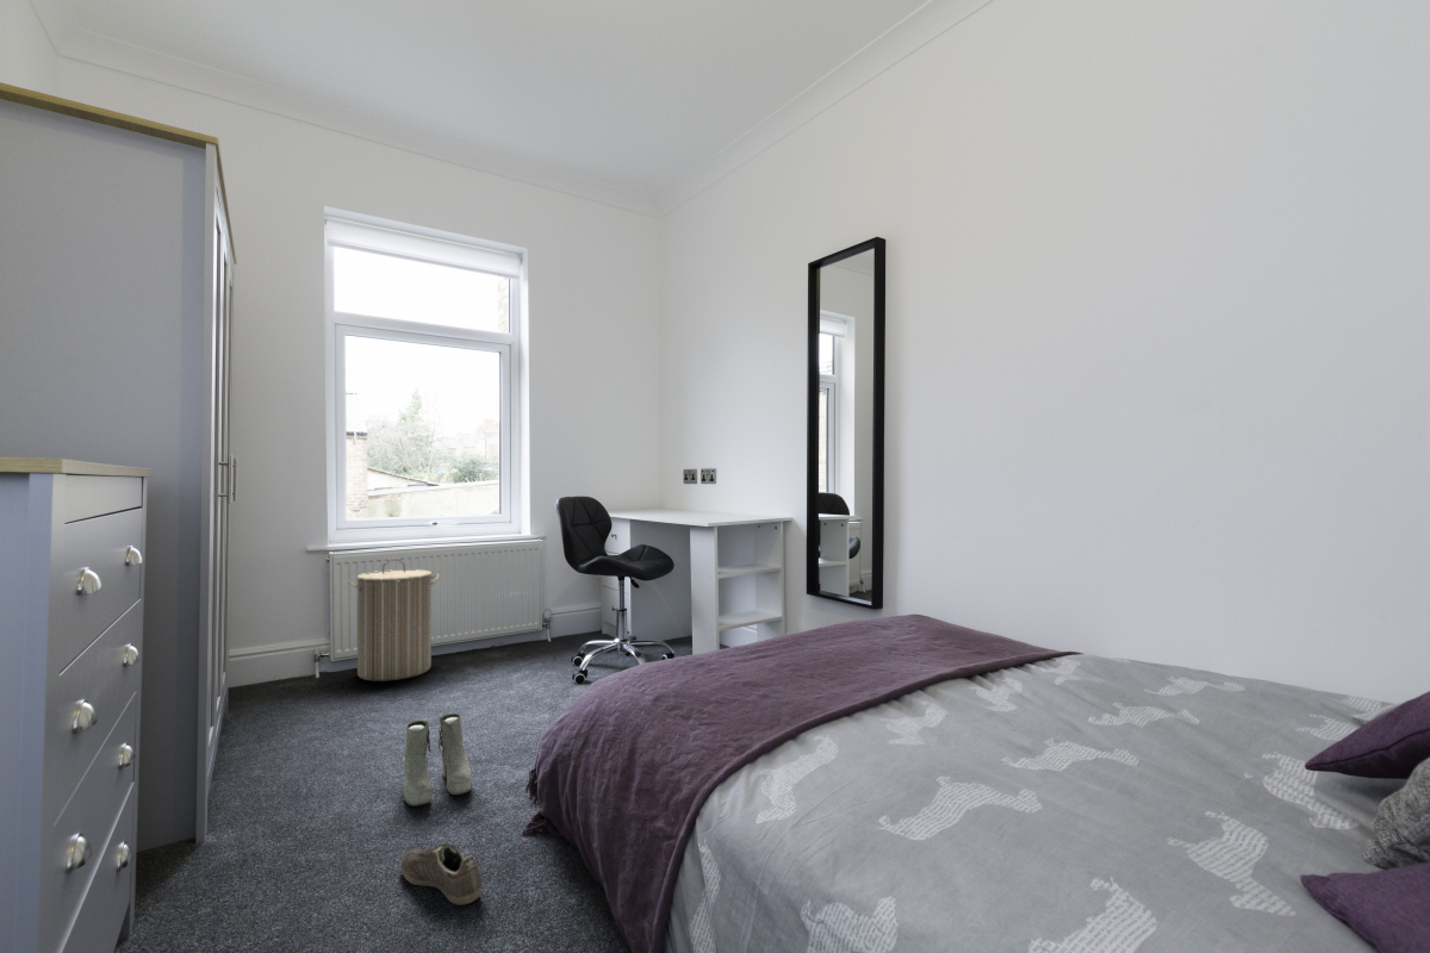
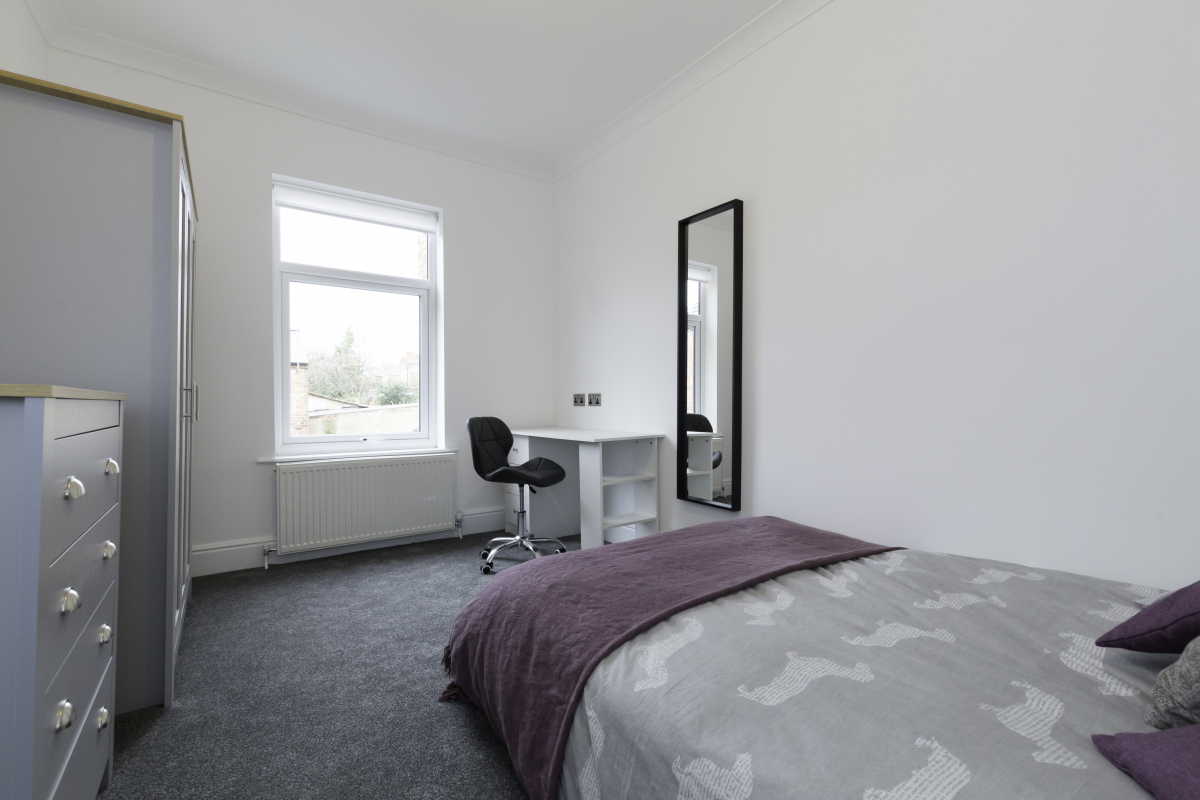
- laundry hamper [347,558,441,683]
- boots [402,712,472,808]
- sneaker [399,842,483,907]
